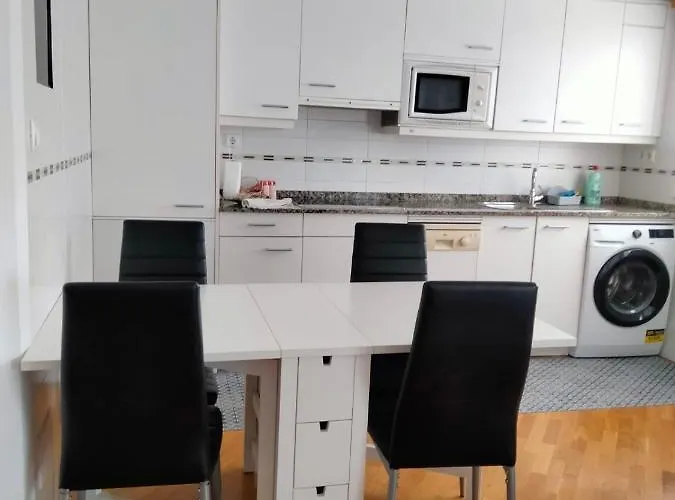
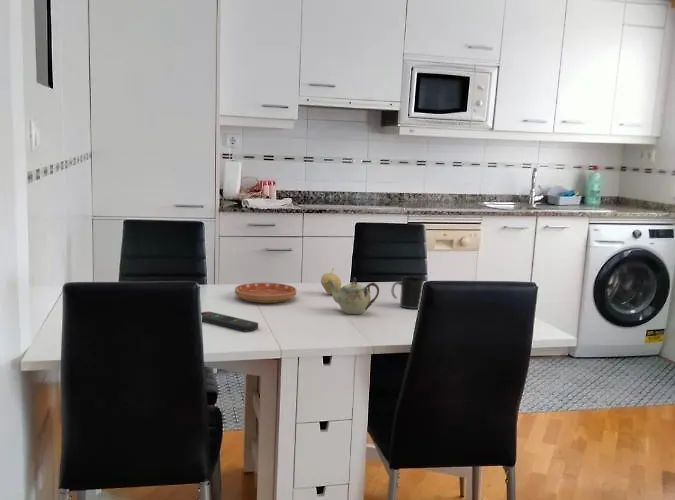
+ mug [391,275,425,310]
+ teapot [326,276,380,315]
+ remote control [200,311,259,332]
+ saucer [234,282,297,304]
+ fruit [320,267,342,296]
